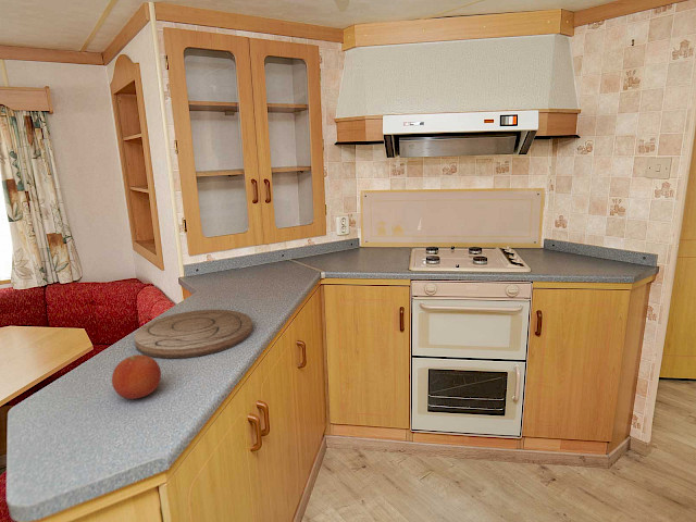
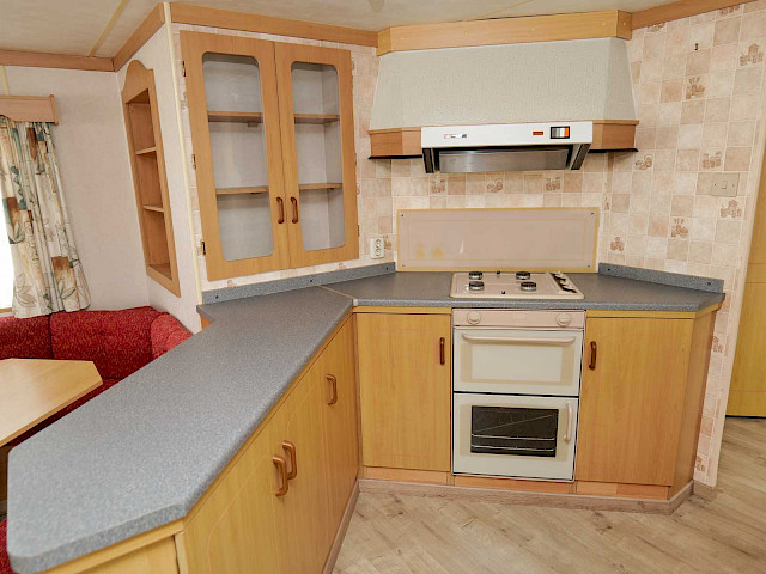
- fruit [111,353,162,400]
- cutting board [133,309,253,360]
